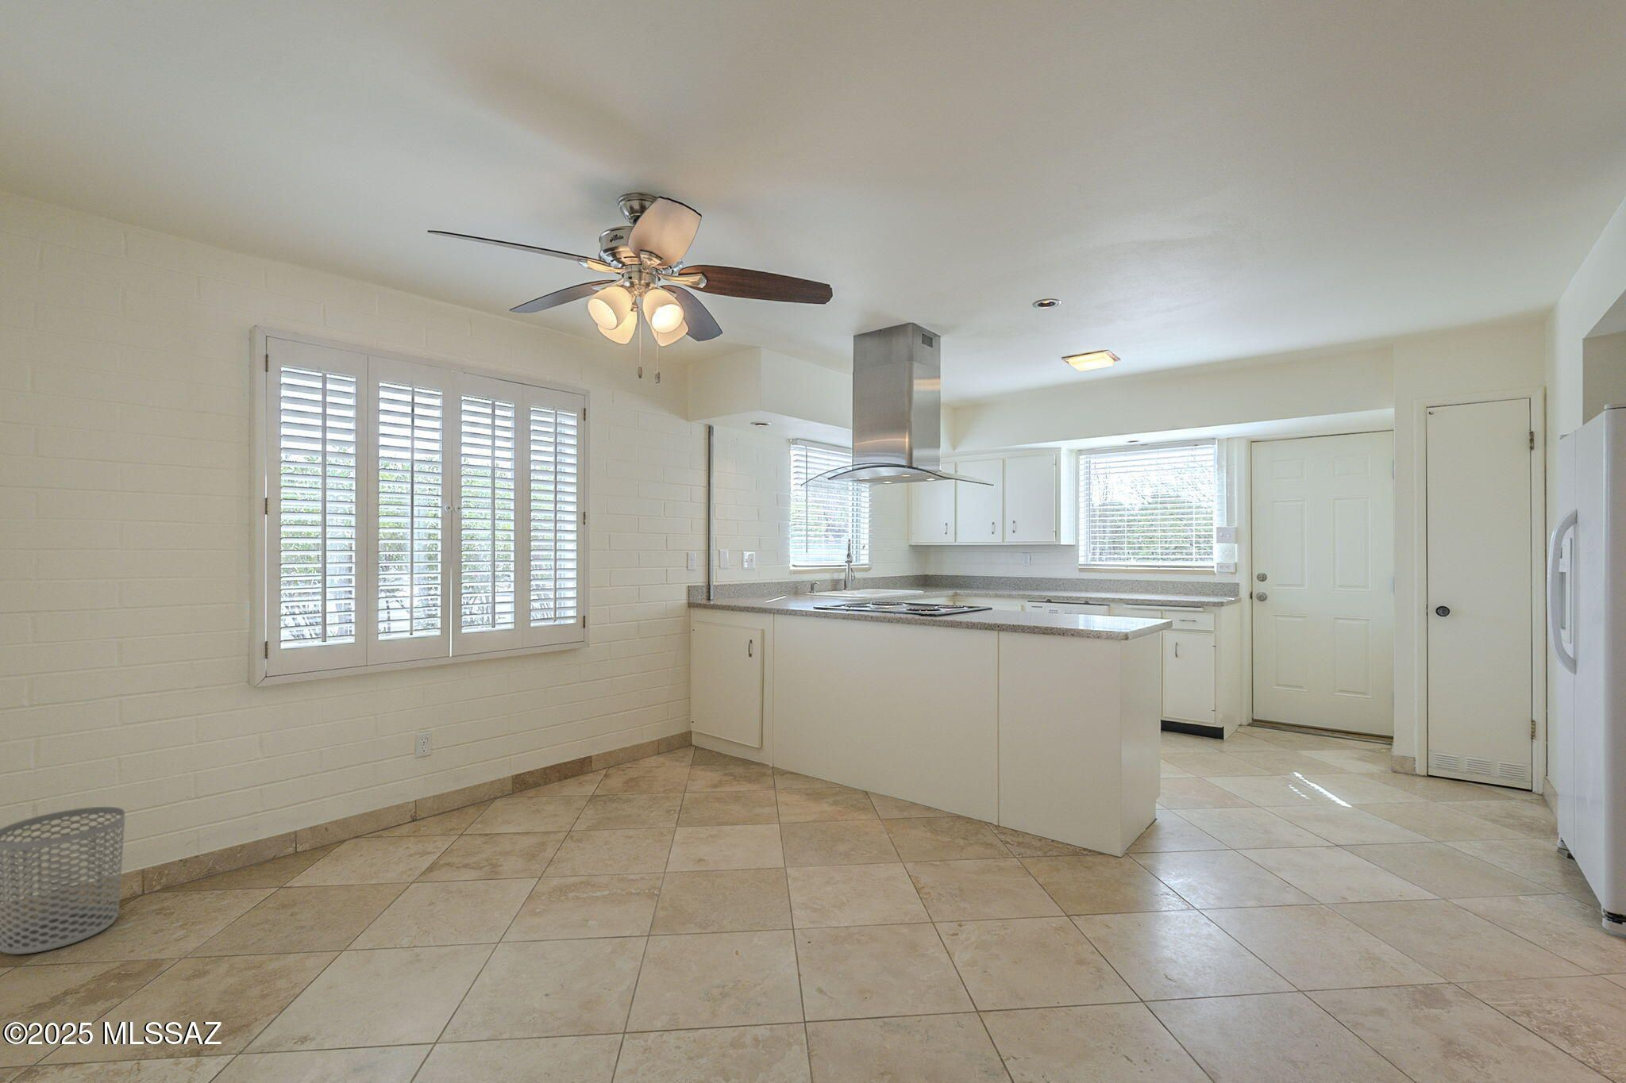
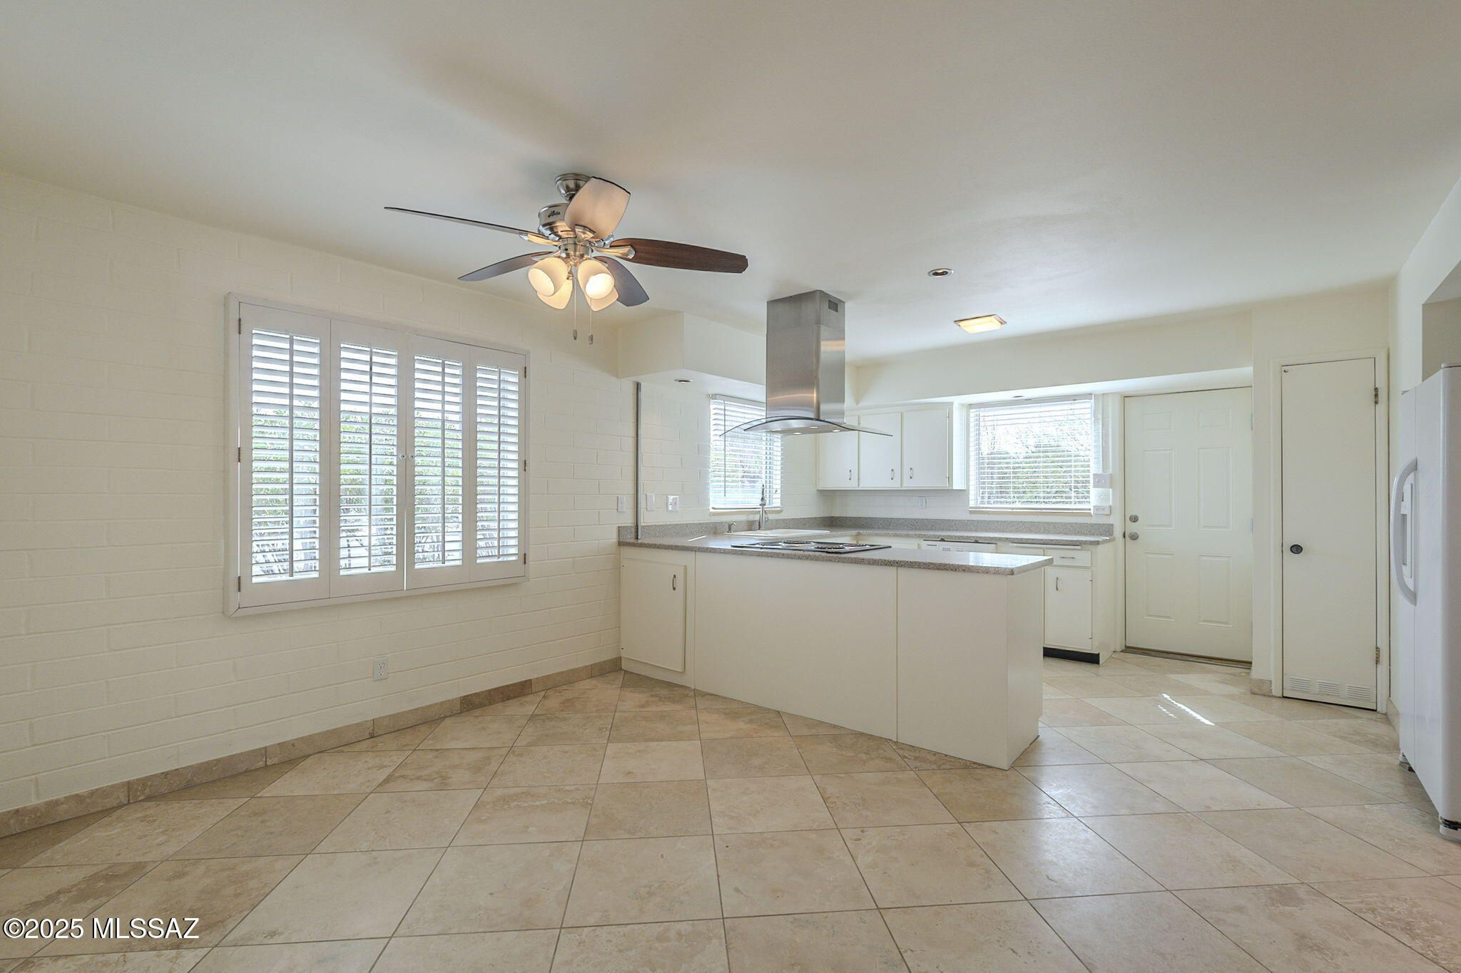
- waste bin [0,806,126,955]
